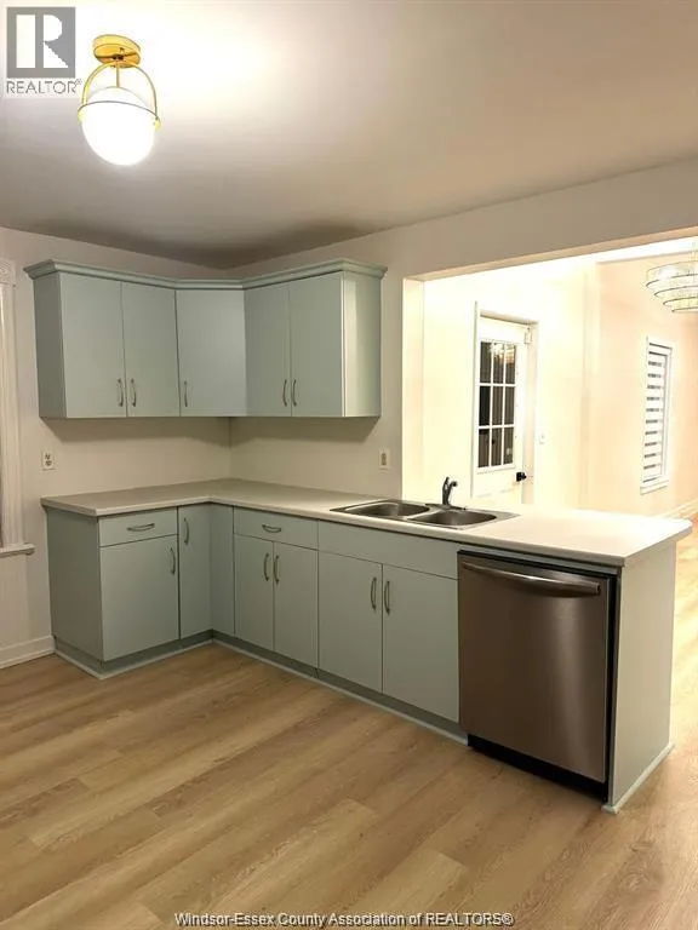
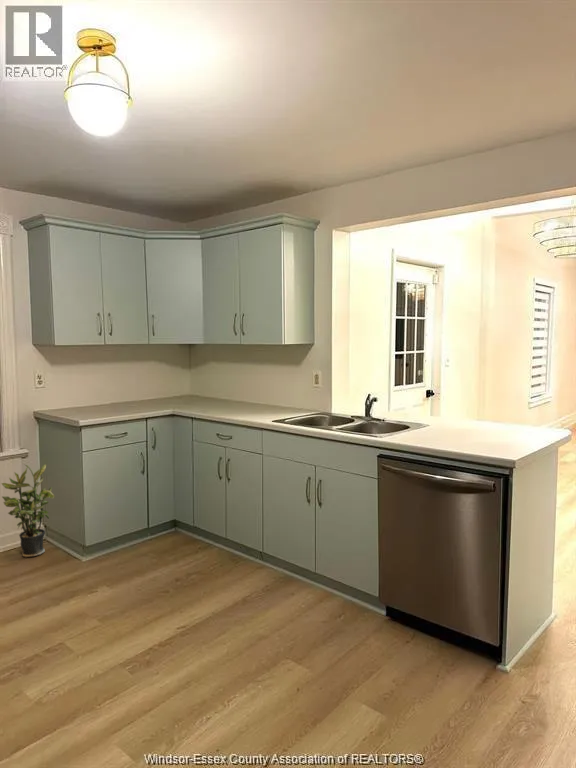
+ potted plant [0,464,55,559]
